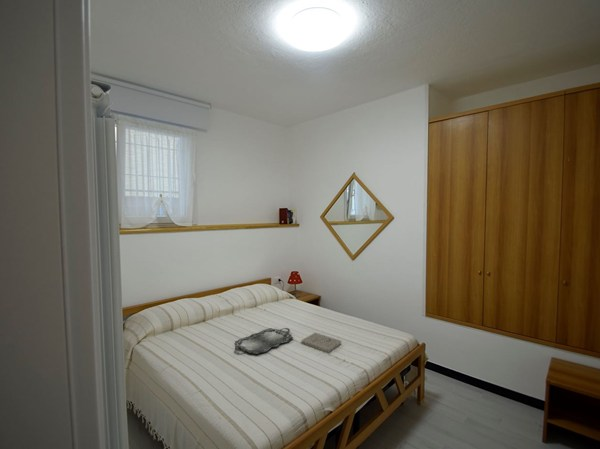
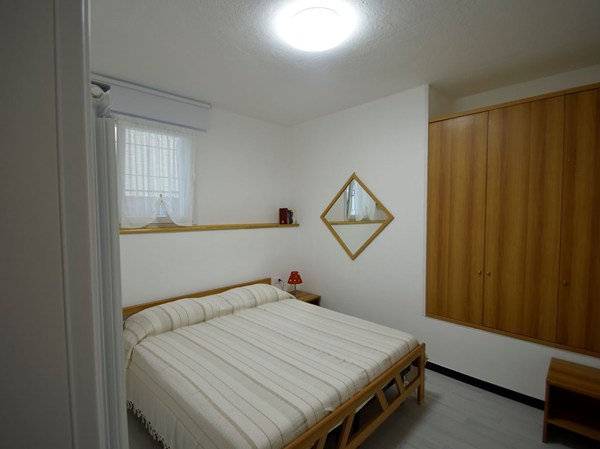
- book [301,332,342,354]
- serving tray [234,327,294,355]
